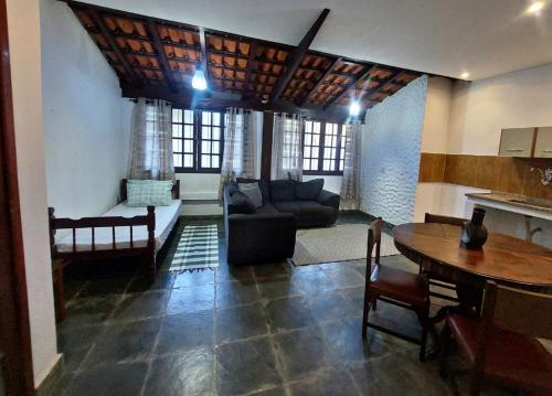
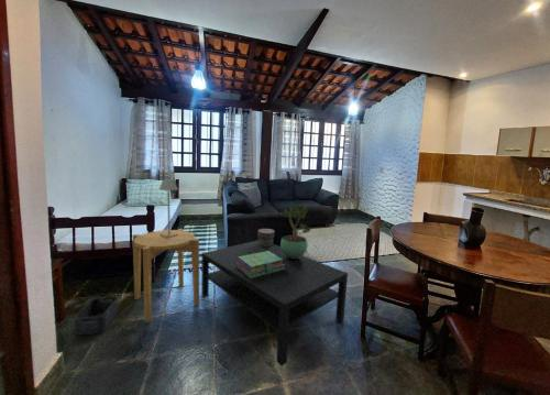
+ coffee table [200,239,349,366]
+ stack of books [235,251,285,278]
+ decorative box [256,228,276,246]
+ storage bin [74,296,119,336]
+ table lamp [158,178,179,238]
+ side table [132,228,200,323]
+ potted plant [279,202,312,259]
